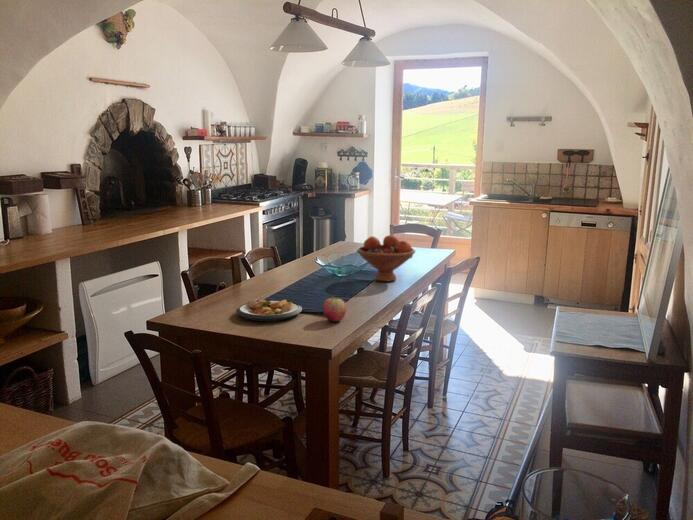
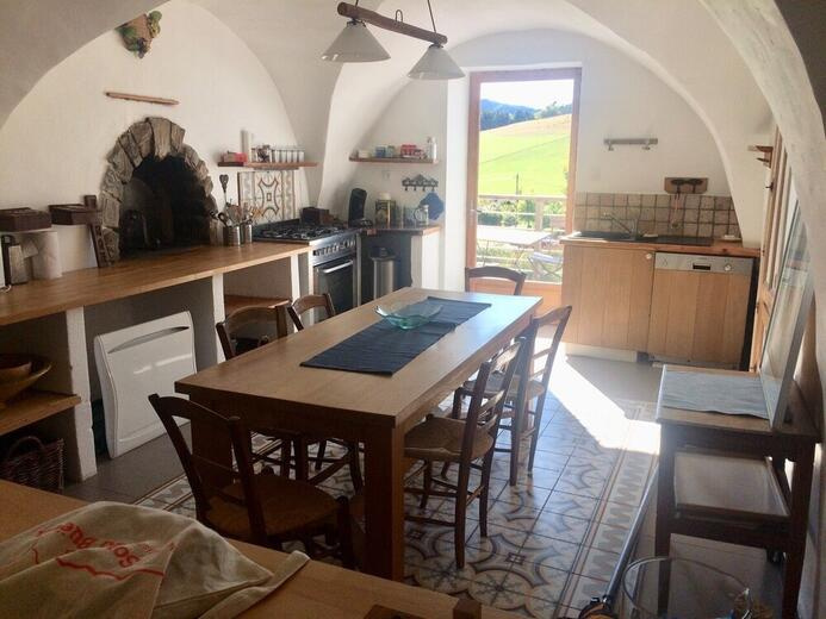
- apple [322,295,347,323]
- plate [235,297,303,322]
- fruit bowl [356,234,416,283]
